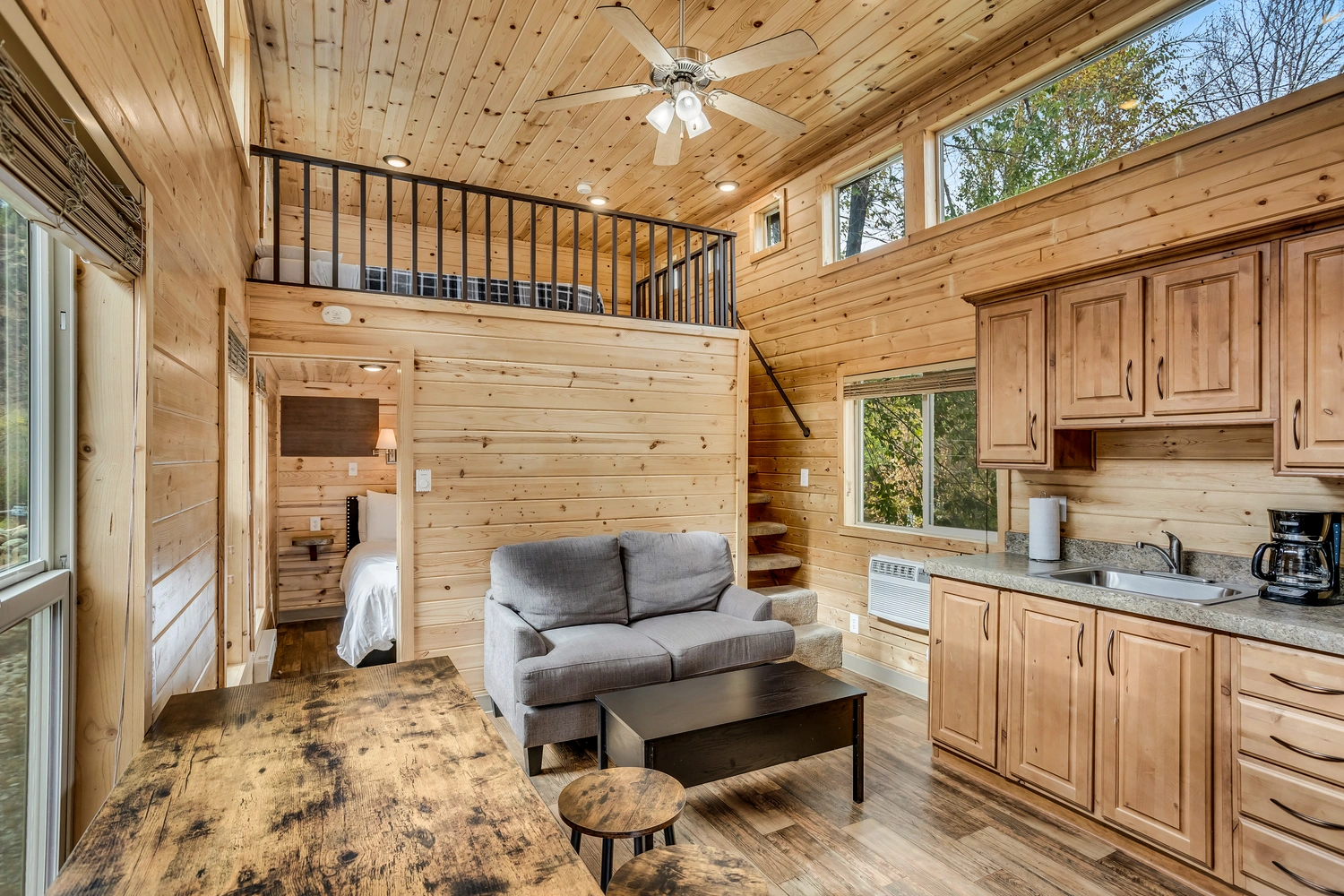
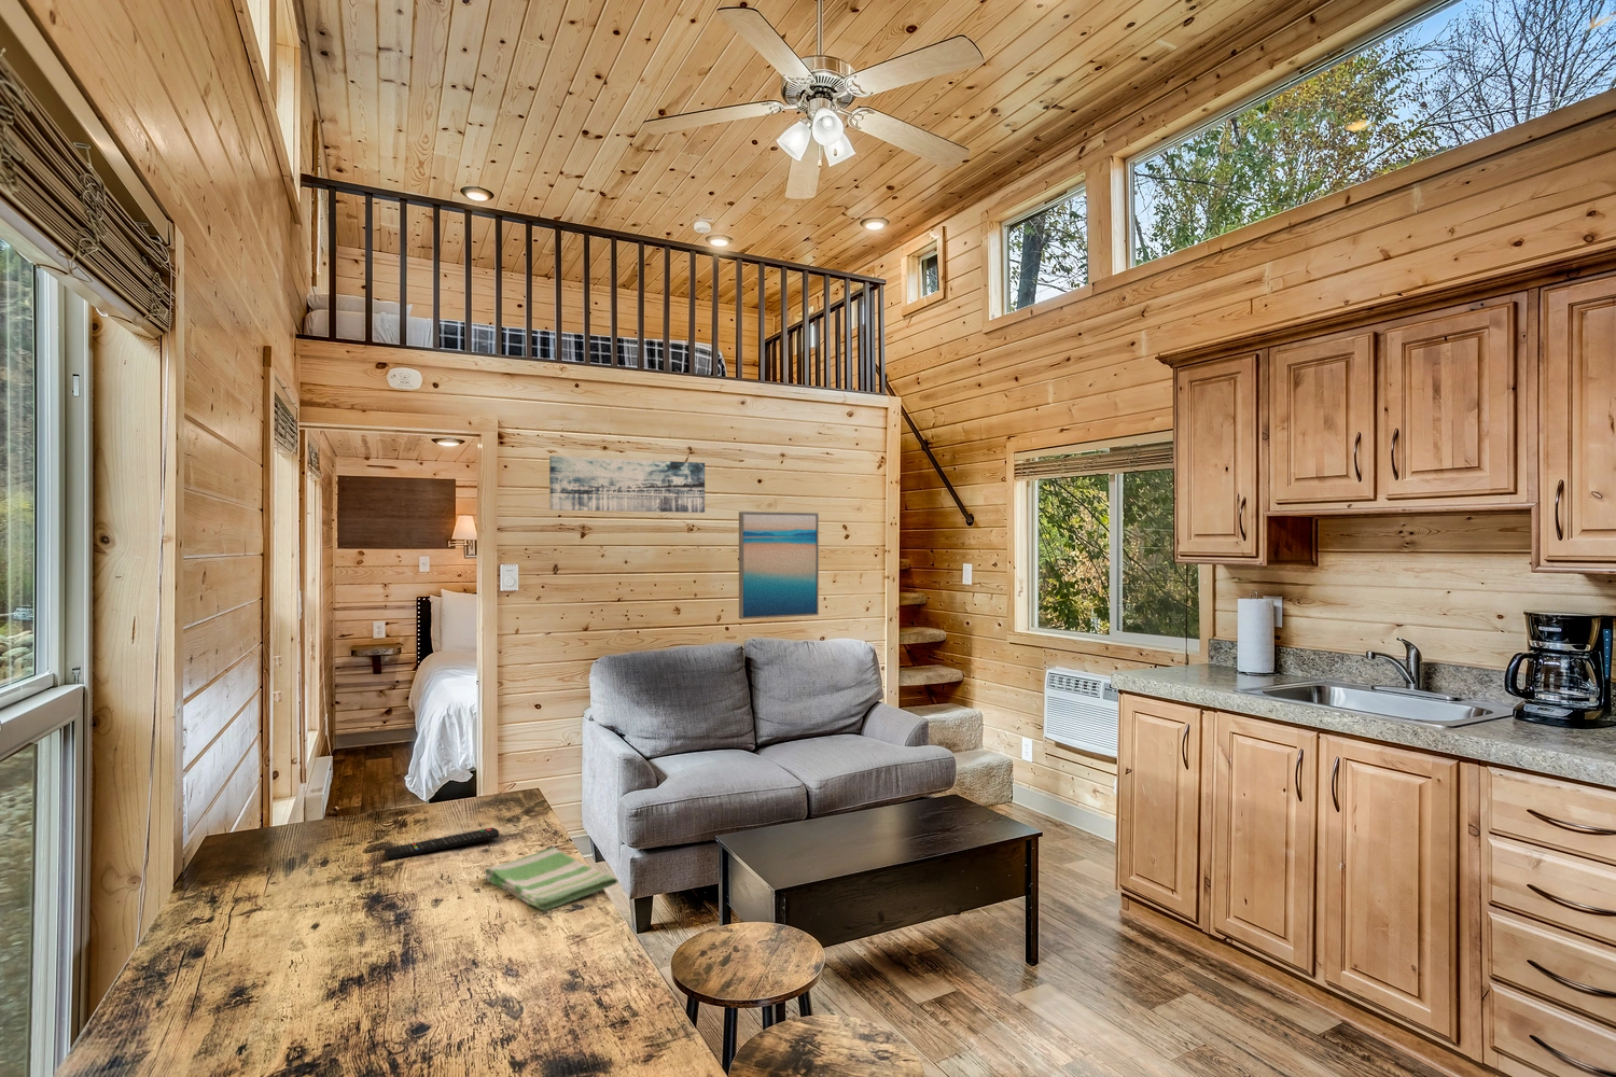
+ dish towel [482,846,618,911]
+ wall art [548,454,706,513]
+ wall art [738,511,820,620]
+ remote control [384,827,500,861]
